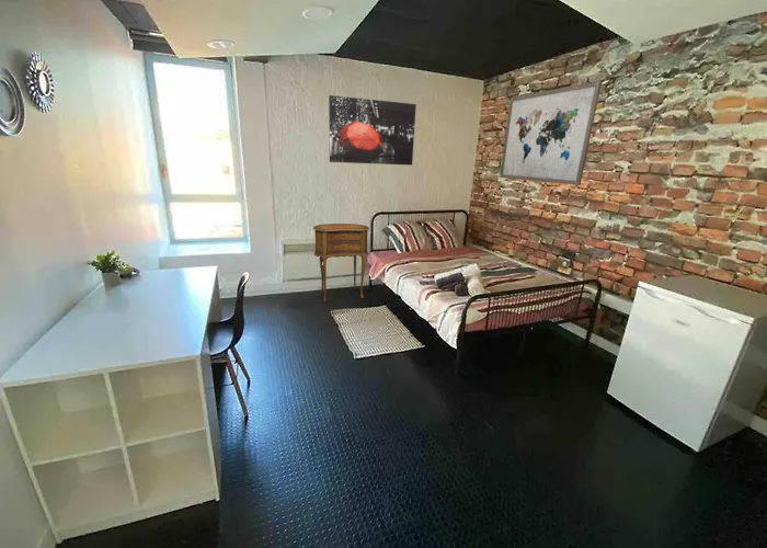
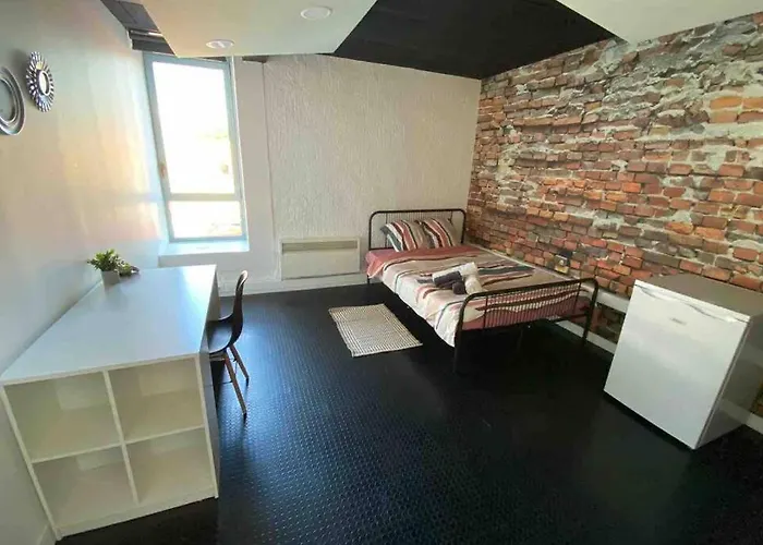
- side table [312,222,370,304]
- wall art [499,79,603,186]
- wall art [328,94,417,167]
